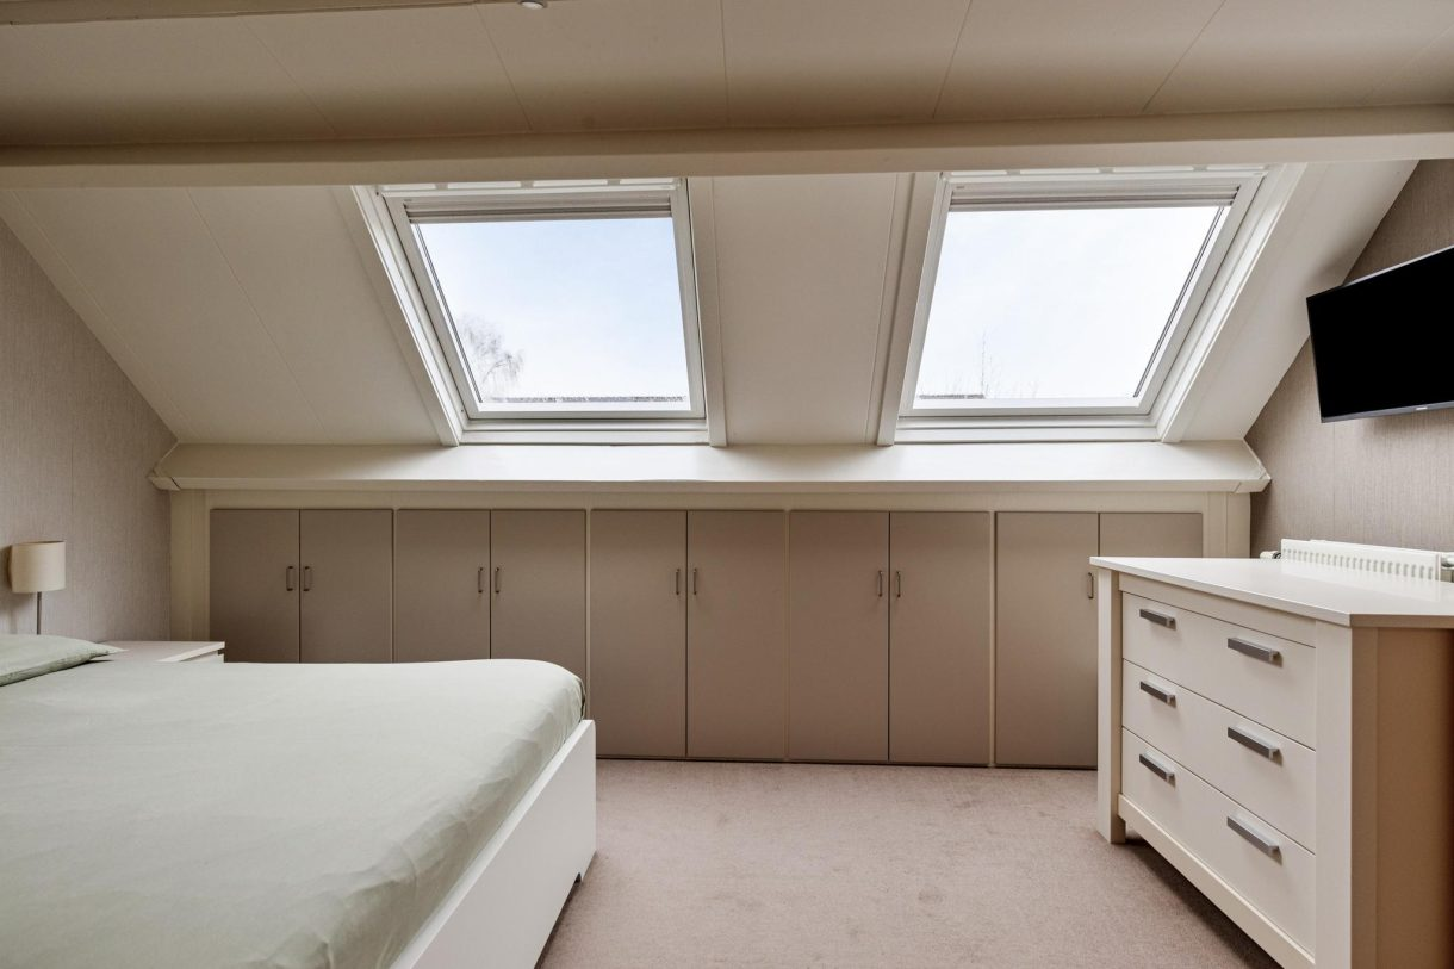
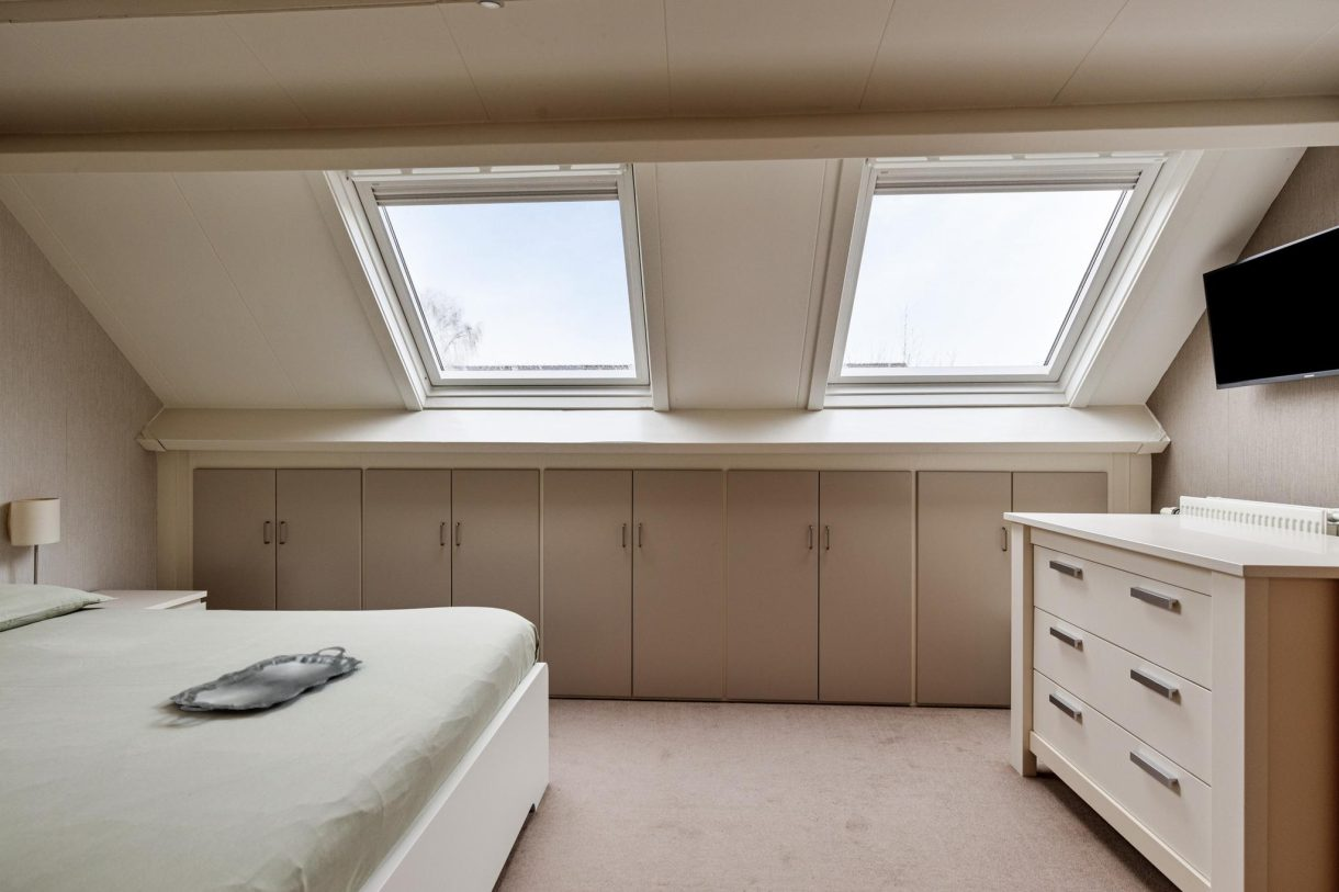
+ serving tray [168,645,364,712]
